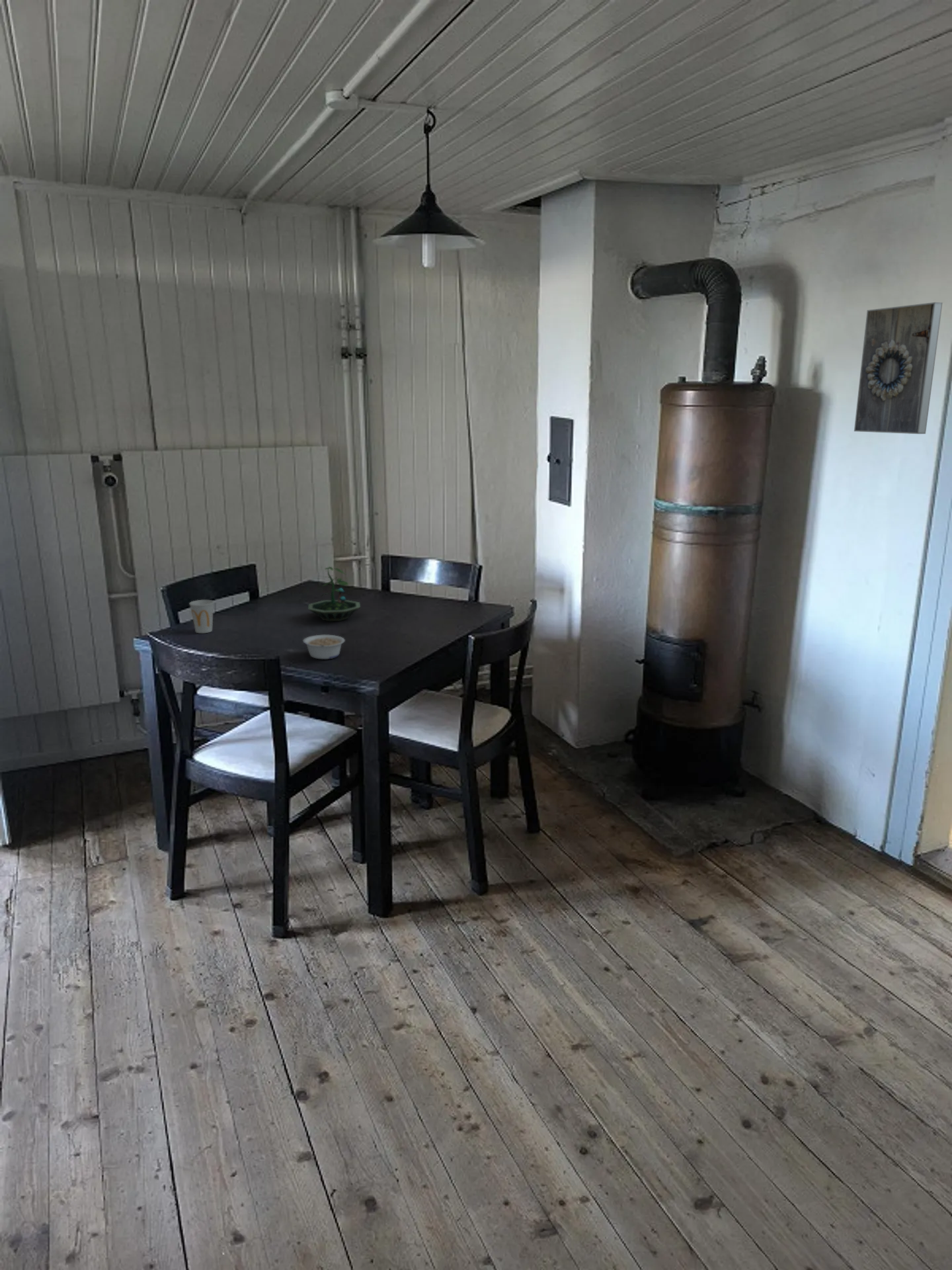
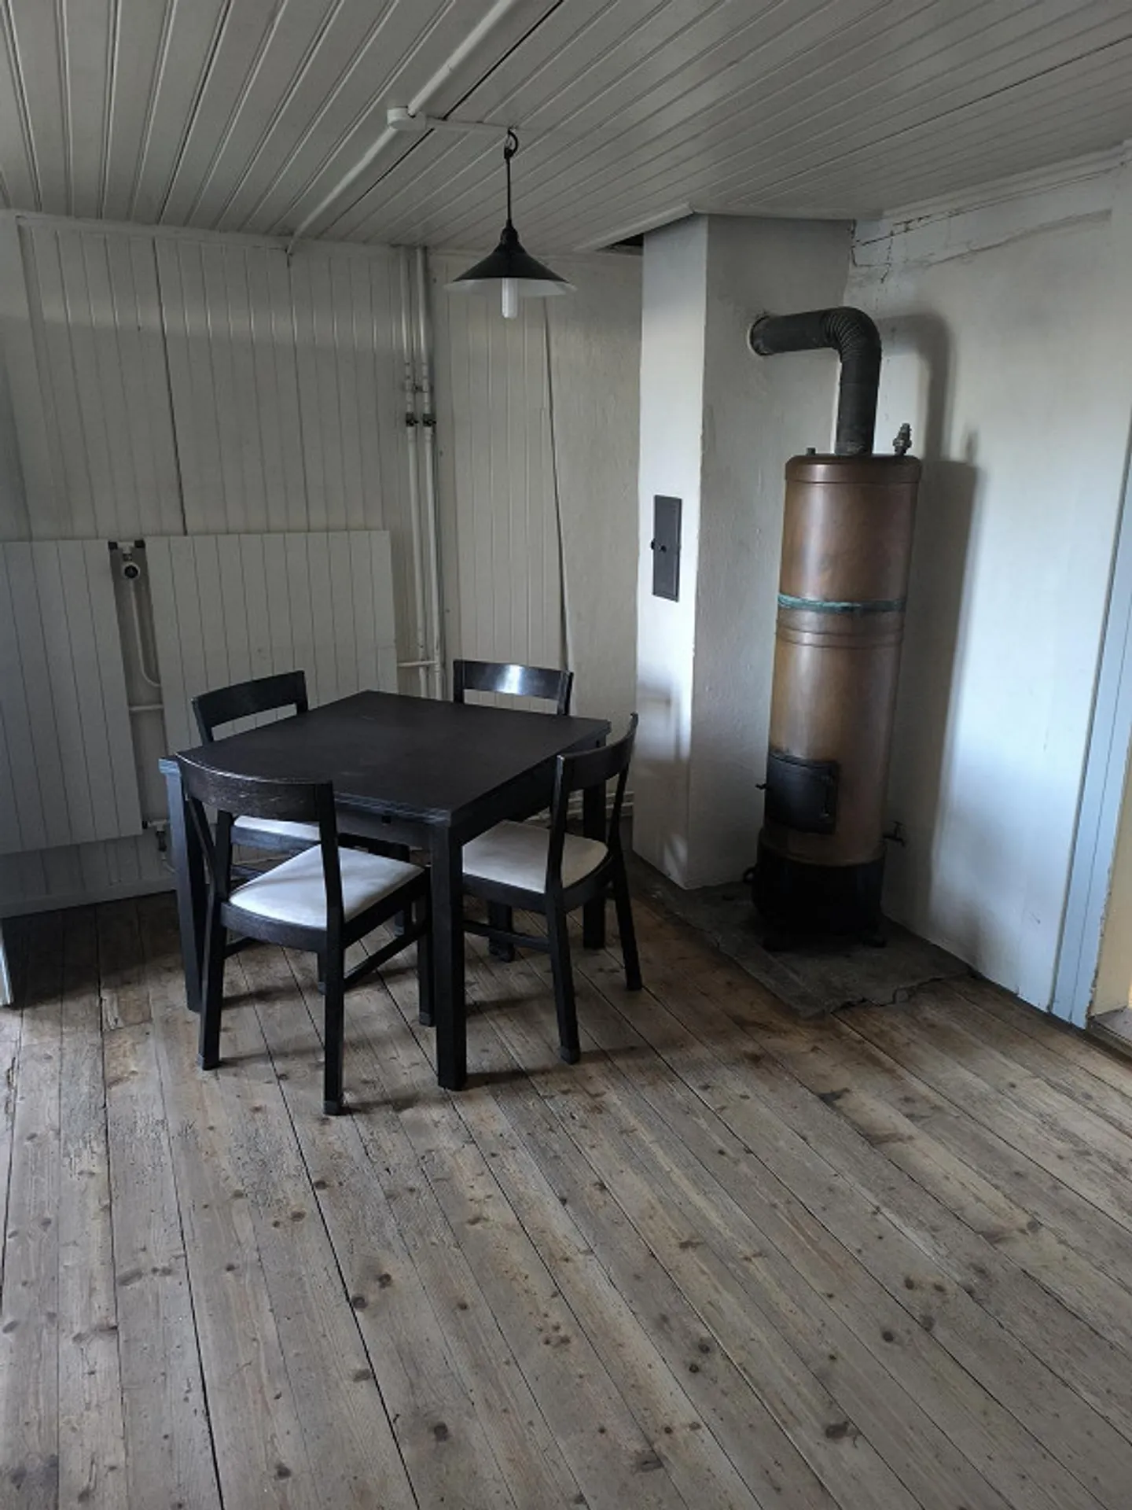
- cup [188,599,215,634]
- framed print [853,302,943,435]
- terrarium [307,566,361,622]
- legume [302,634,346,659]
